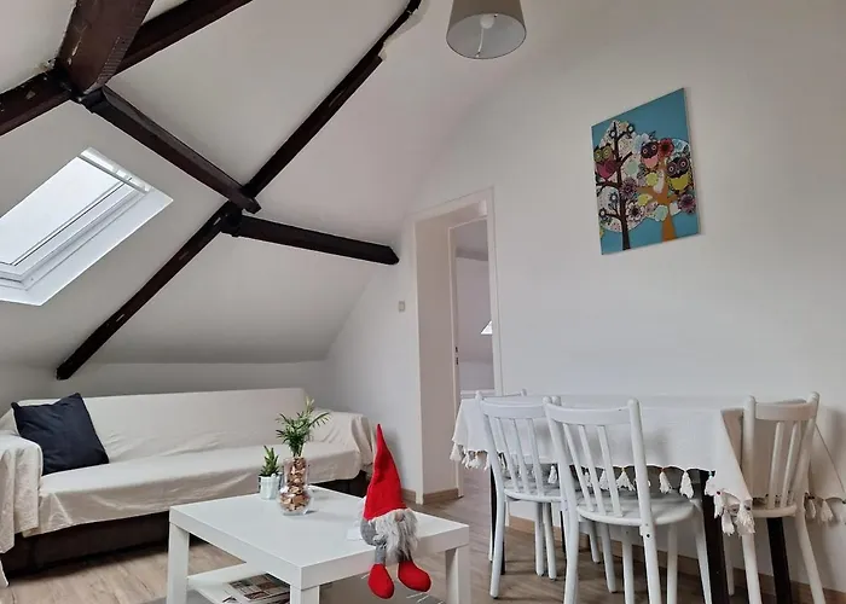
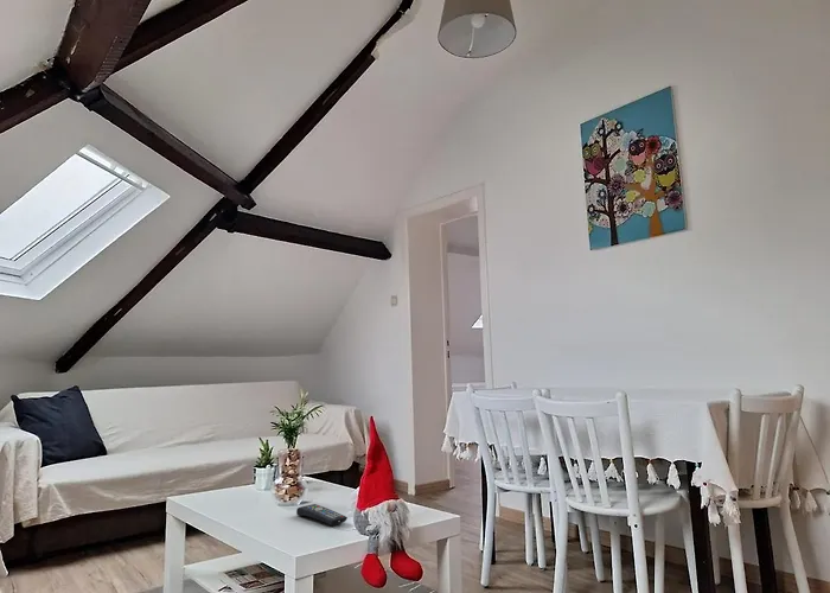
+ remote control [295,503,349,527]
